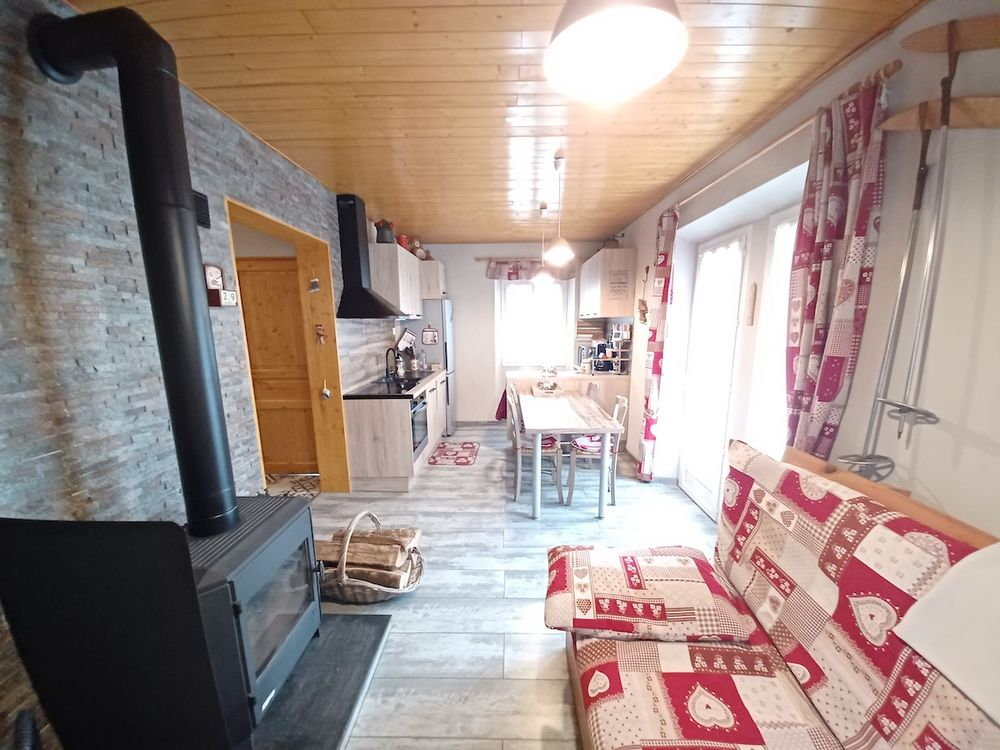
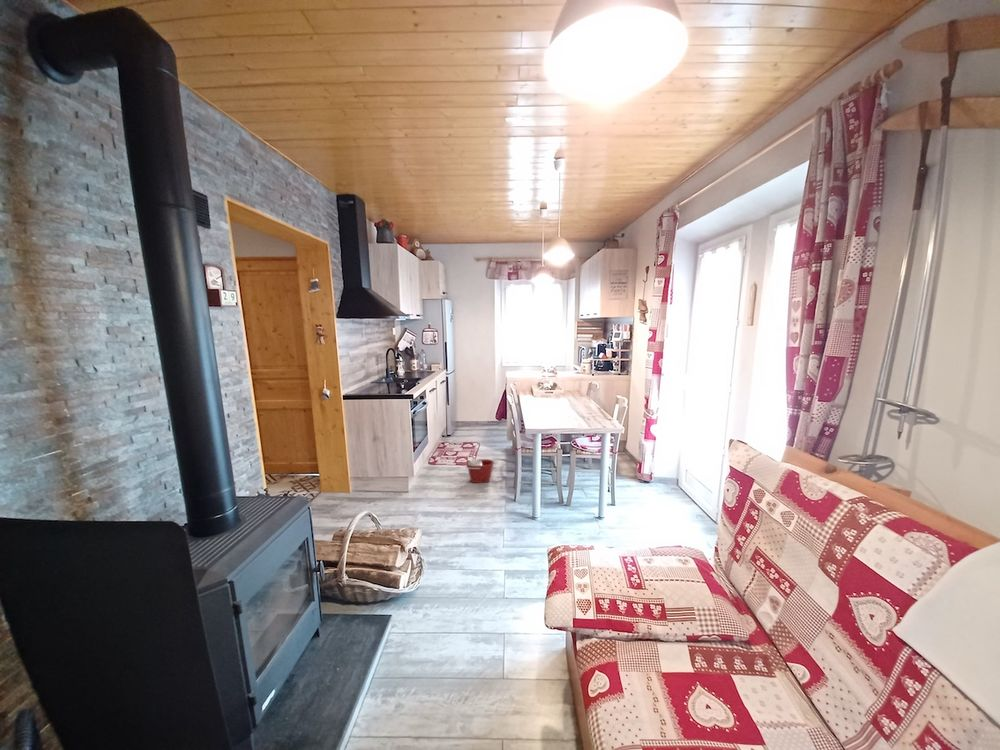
+ bucket [465,458,496,484]
